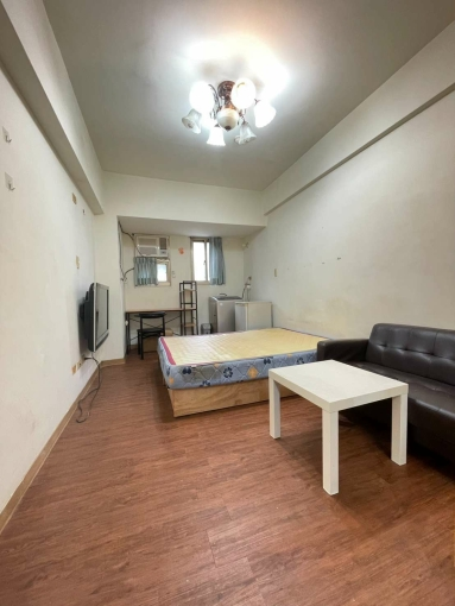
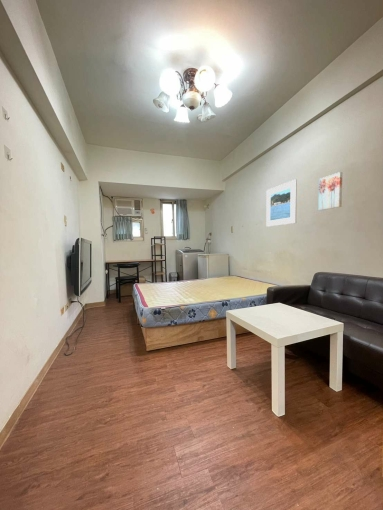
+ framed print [265,179,298,228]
+ wall art [318,171,343,211]
